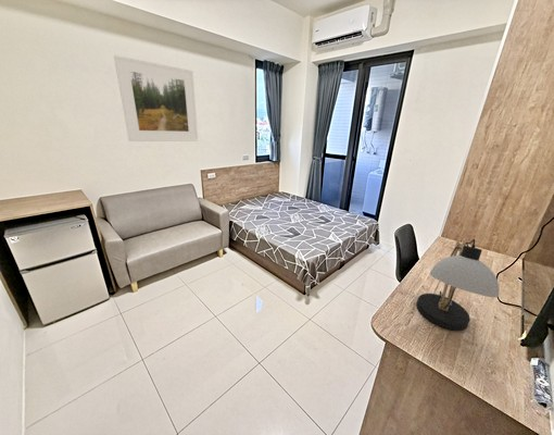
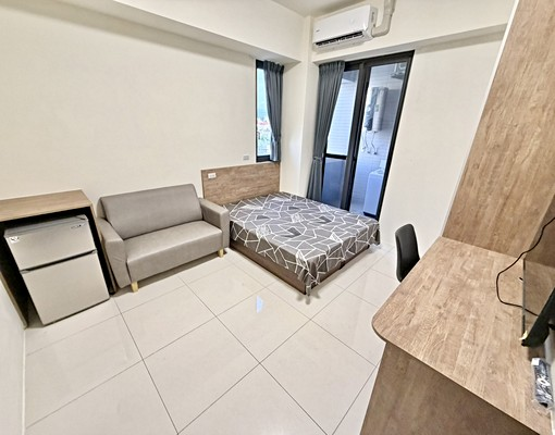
- desk lamp [415,238,501,332]
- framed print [113,54,199,142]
